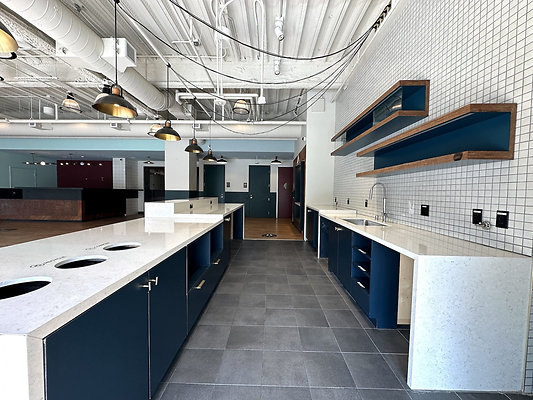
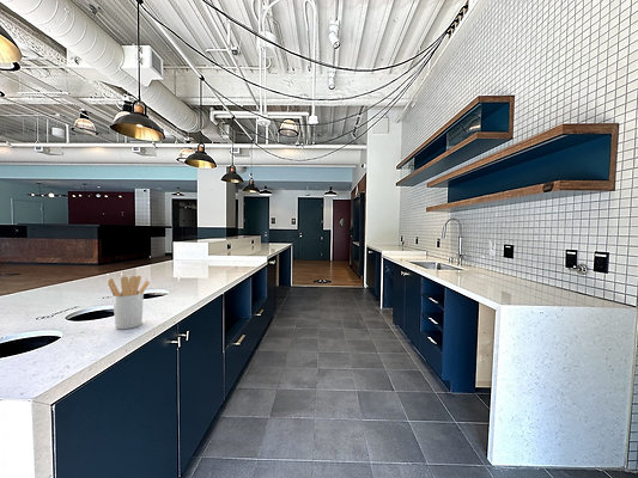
+ utensil holder [107,275,151,330]
